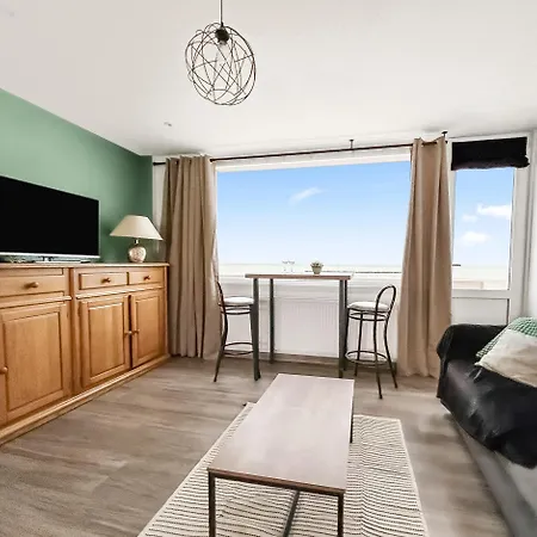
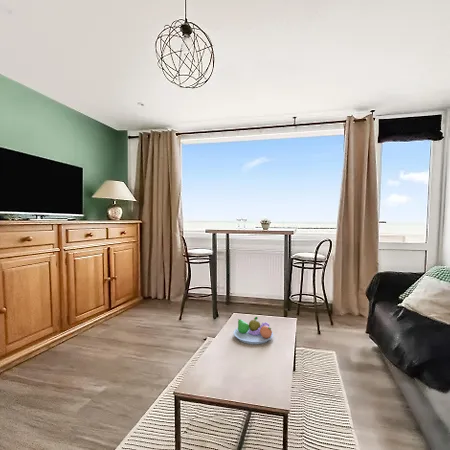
+ fruit bowl [233,316,274,345]
